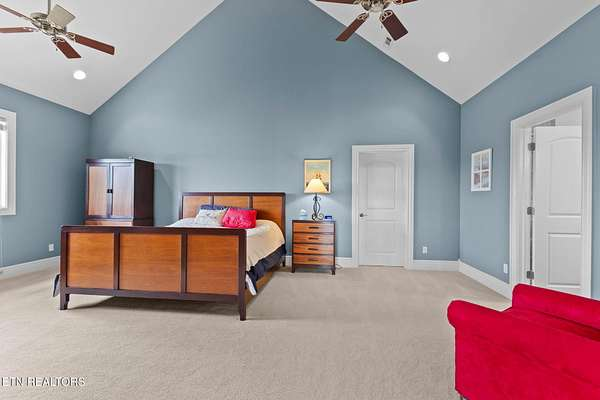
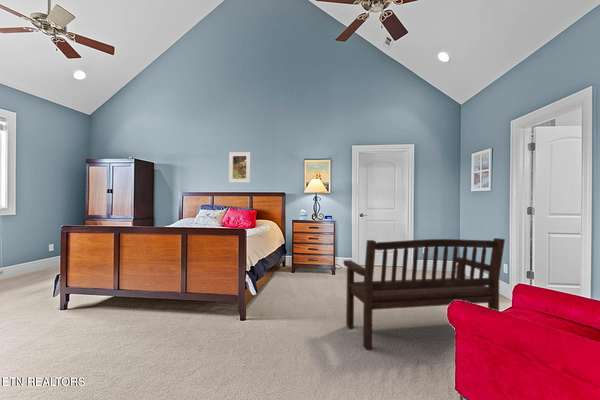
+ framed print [228,151,251,184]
+ bench [342,237,506,350]
